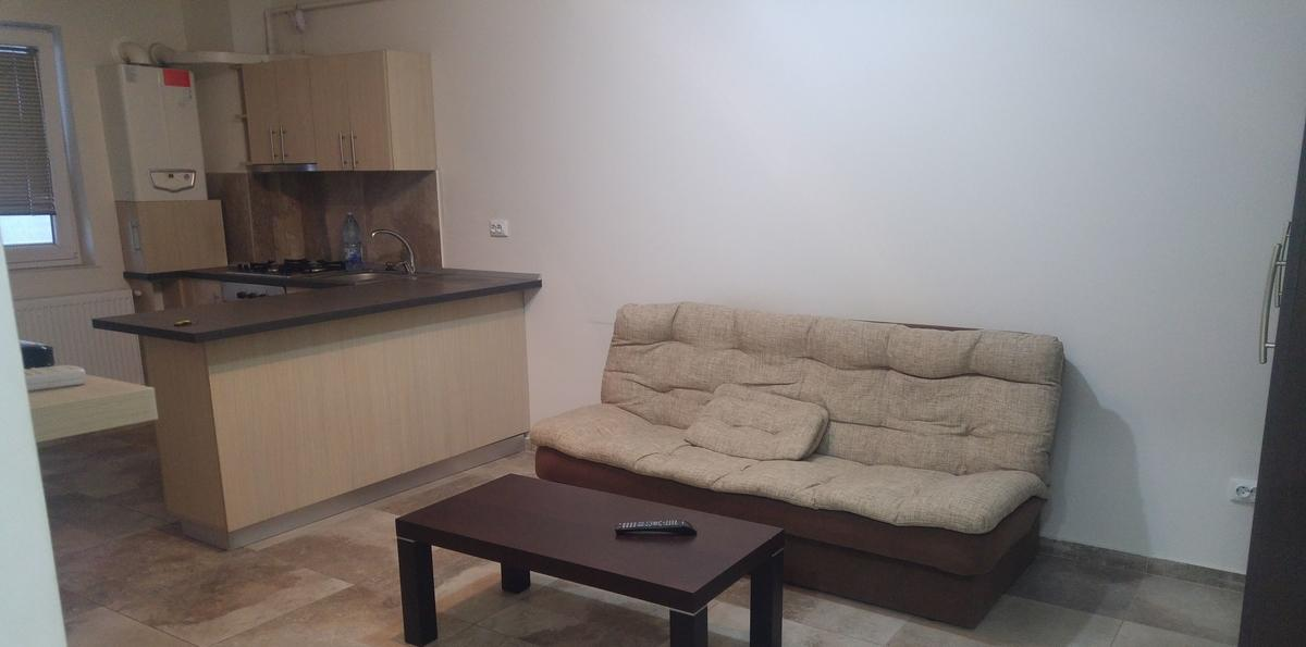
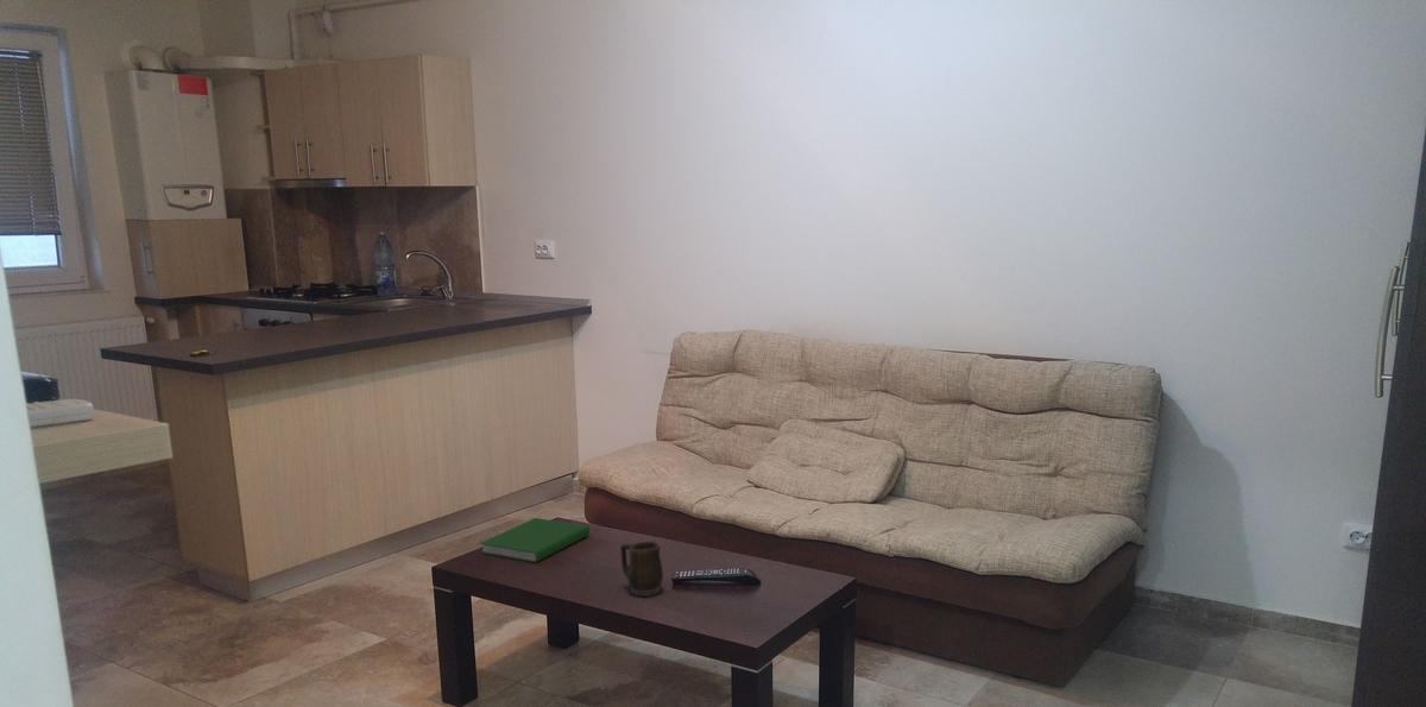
+ mug [619,541,664,598]
+ hardcover book [479,517,591,563]
